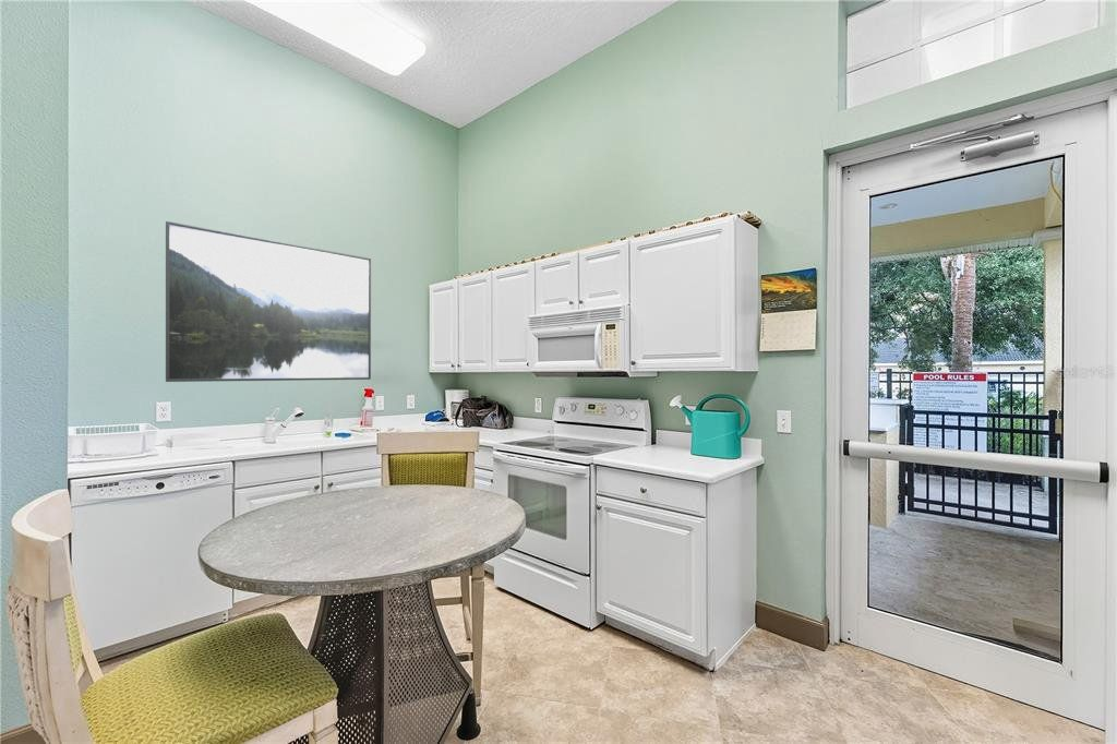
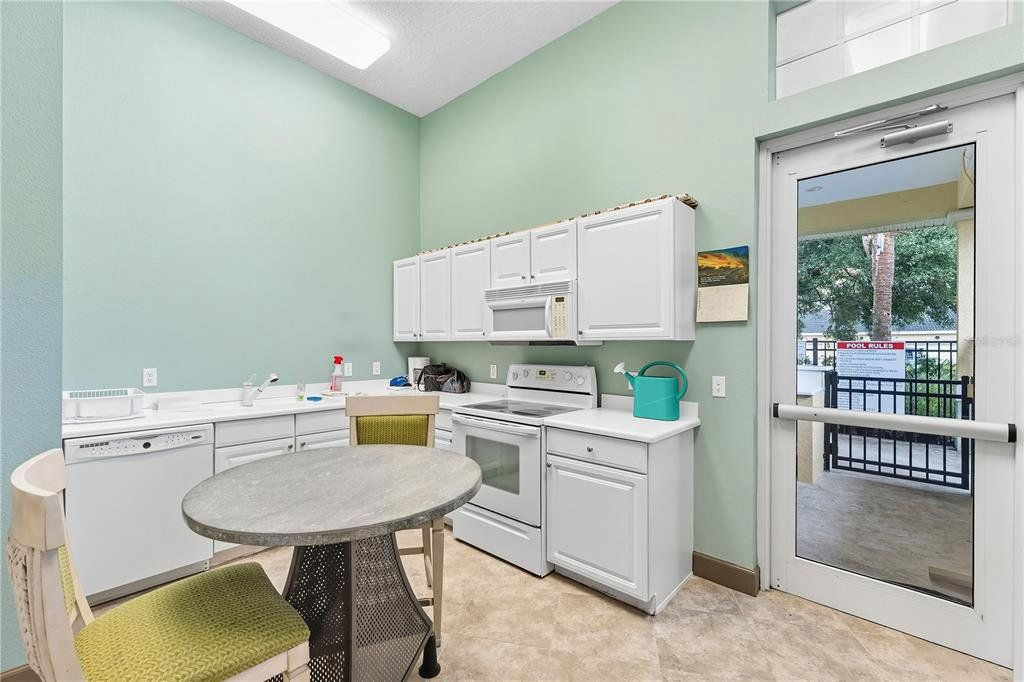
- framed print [165,220,372,383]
